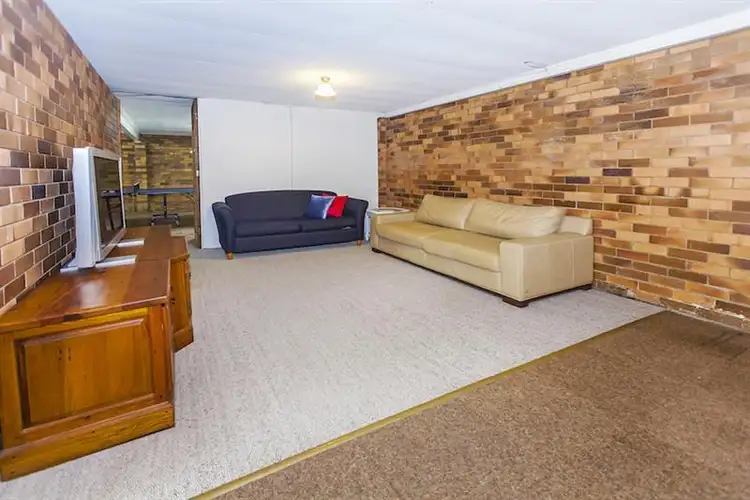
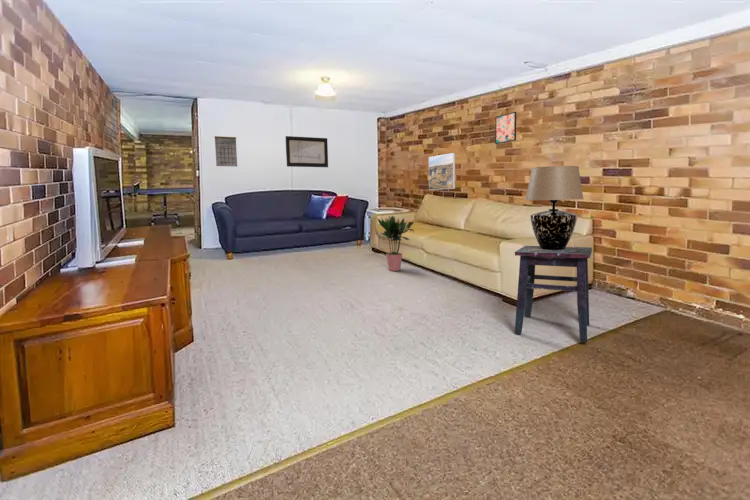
+ side table [514,245,593,343]
+ wall art [494,111,517,145]
+ potted plant [376,215,415,272]
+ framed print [428,152,456,191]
+ table lamp [525,165,584,250]
+ wall art [284,135,329,168]
+ calendar [214,135,238,168]
